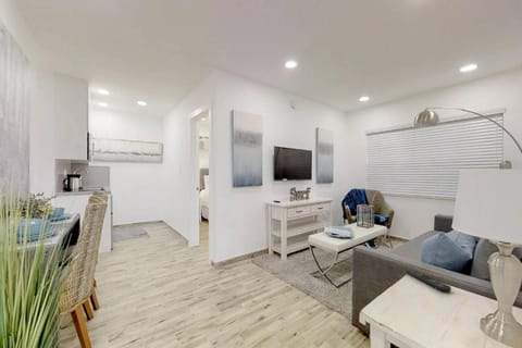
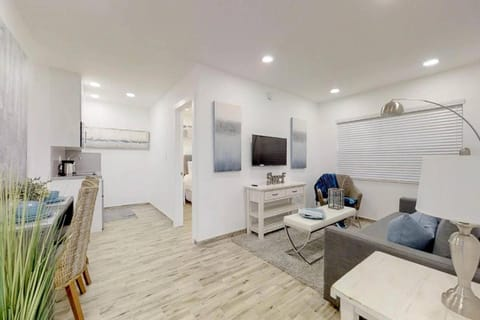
- remote control [406,269,452,293]
